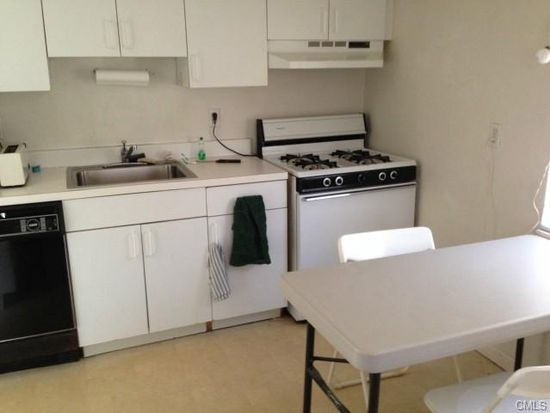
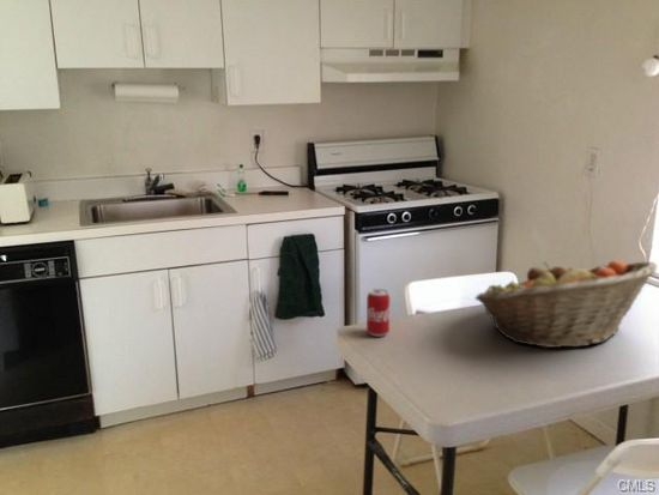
+ fruit basket [473,259,658,349]
+ beverage can [365,288,391,338]
